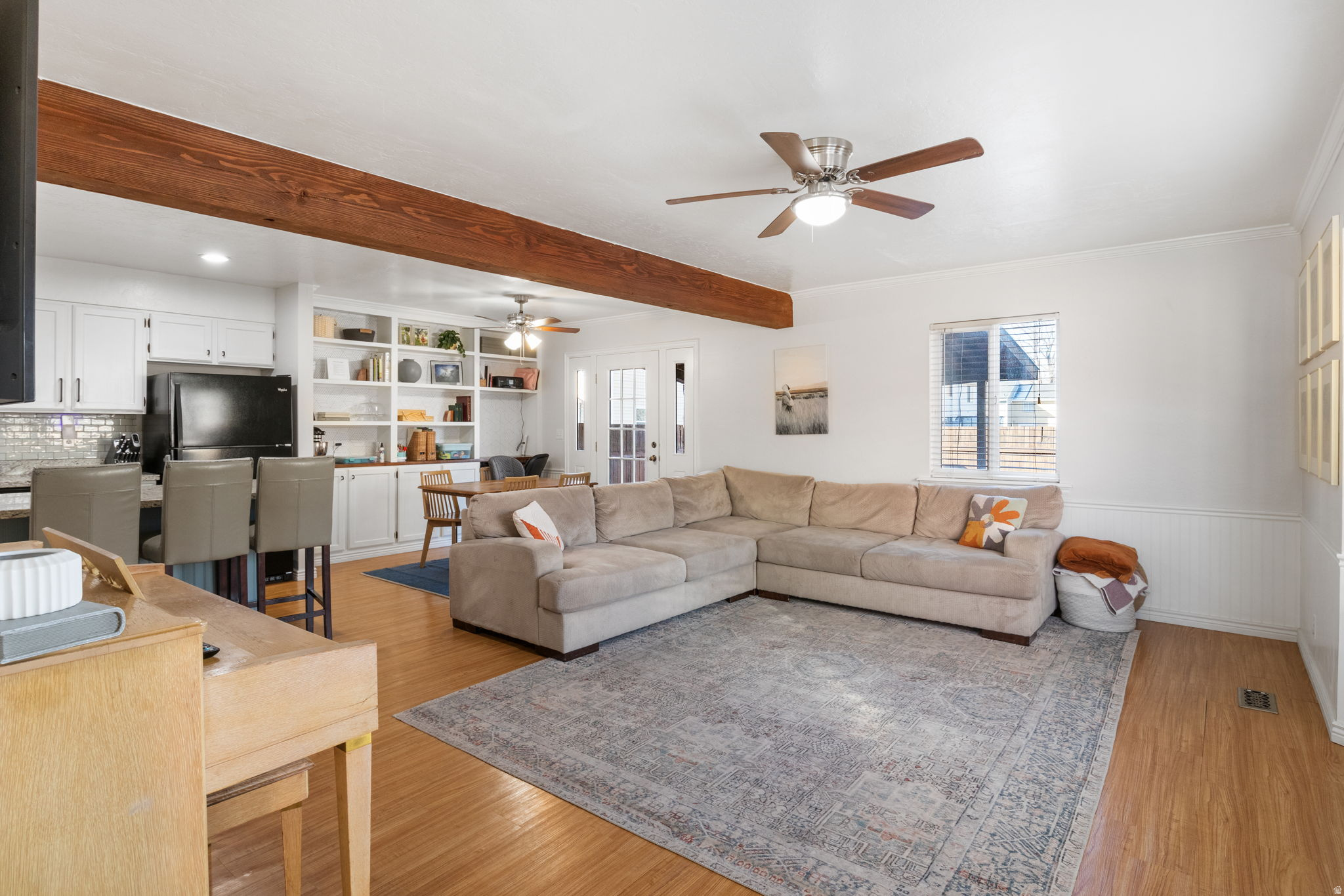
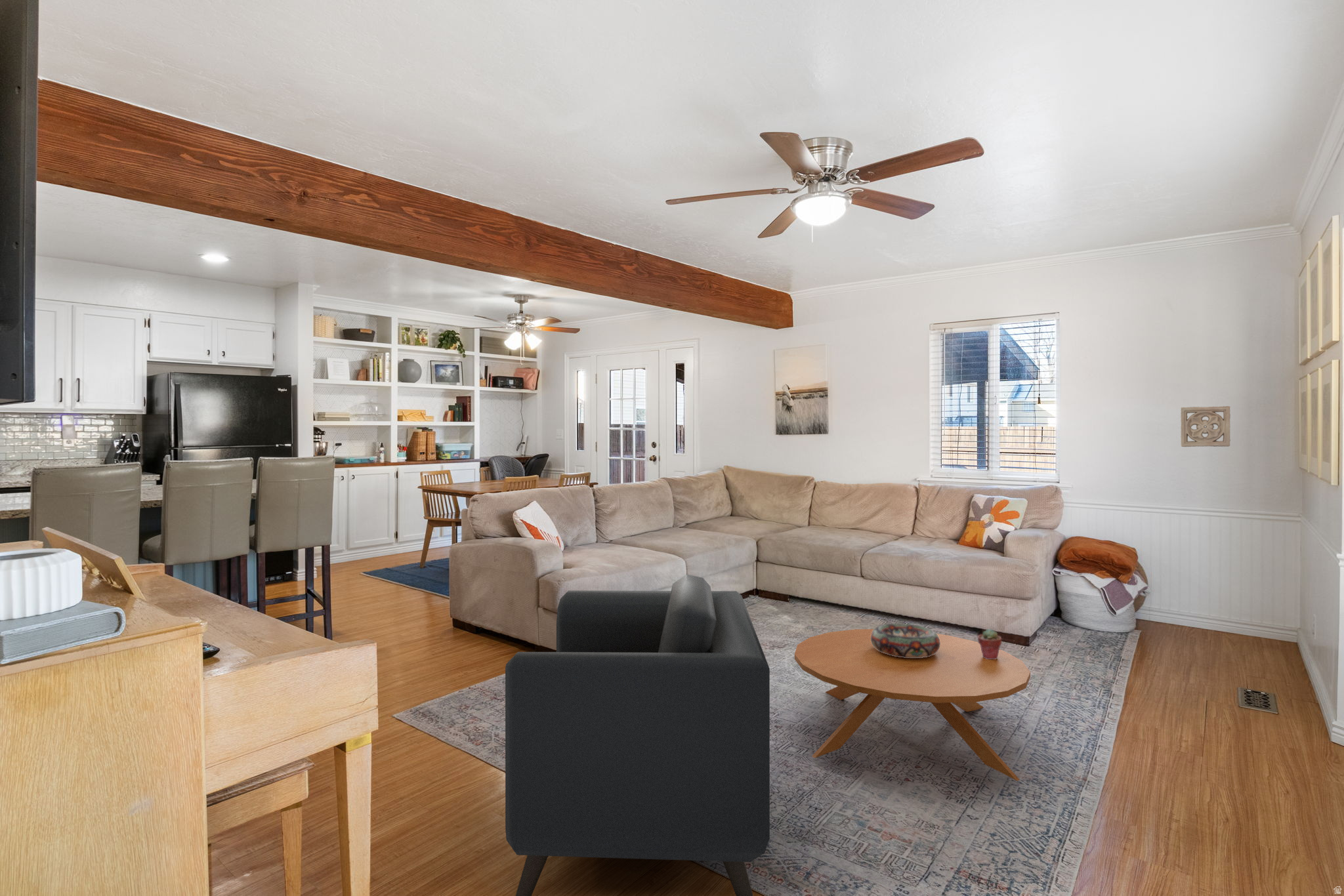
+ potted succulent [977,628,1002,659]
+ wall ornament [1180,405,1231,447]
+ armchair [505,574,770,896]
+ coffee table [794,628,1031,781]
+ decorative bowl [871,623,940,658]
